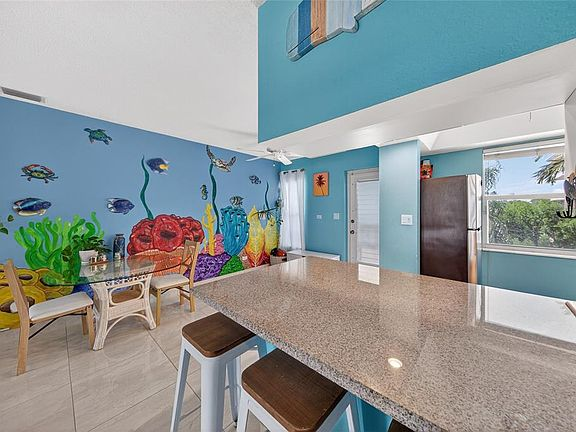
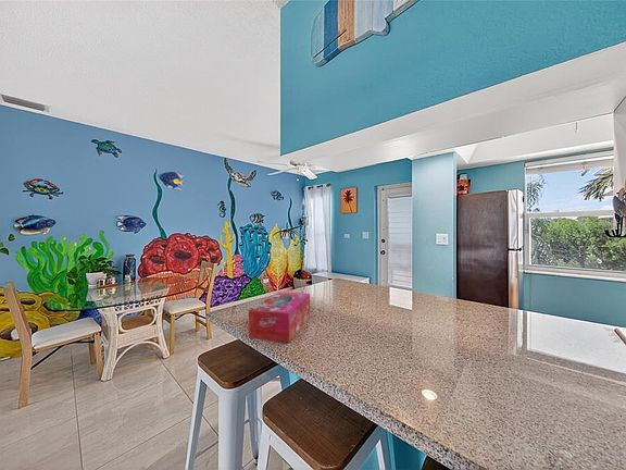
+ tissue box [248,290,311,344]
